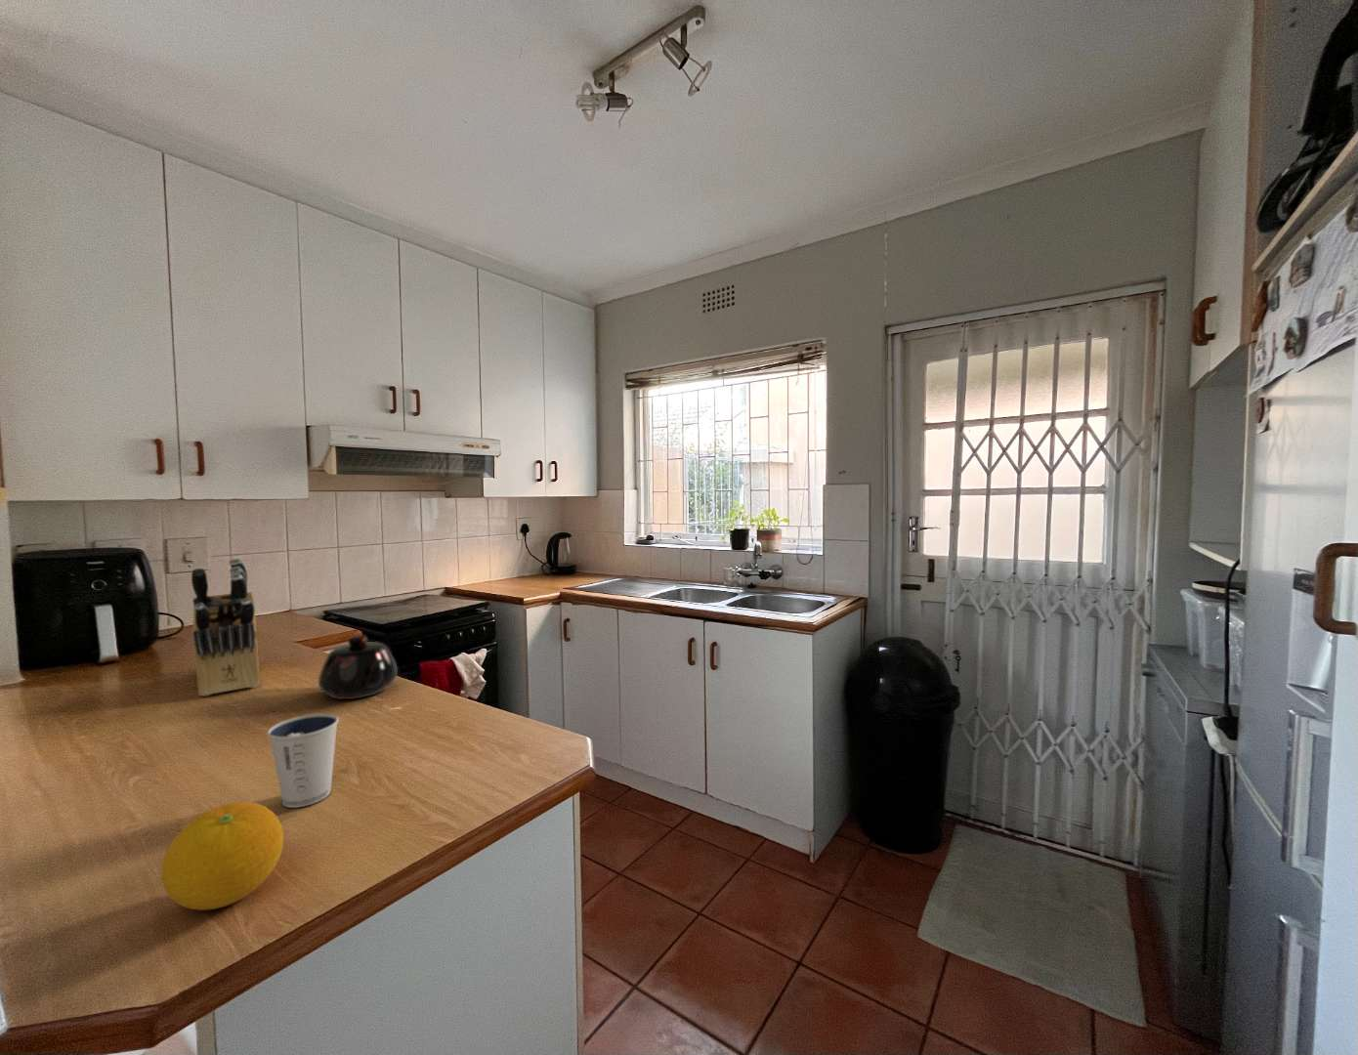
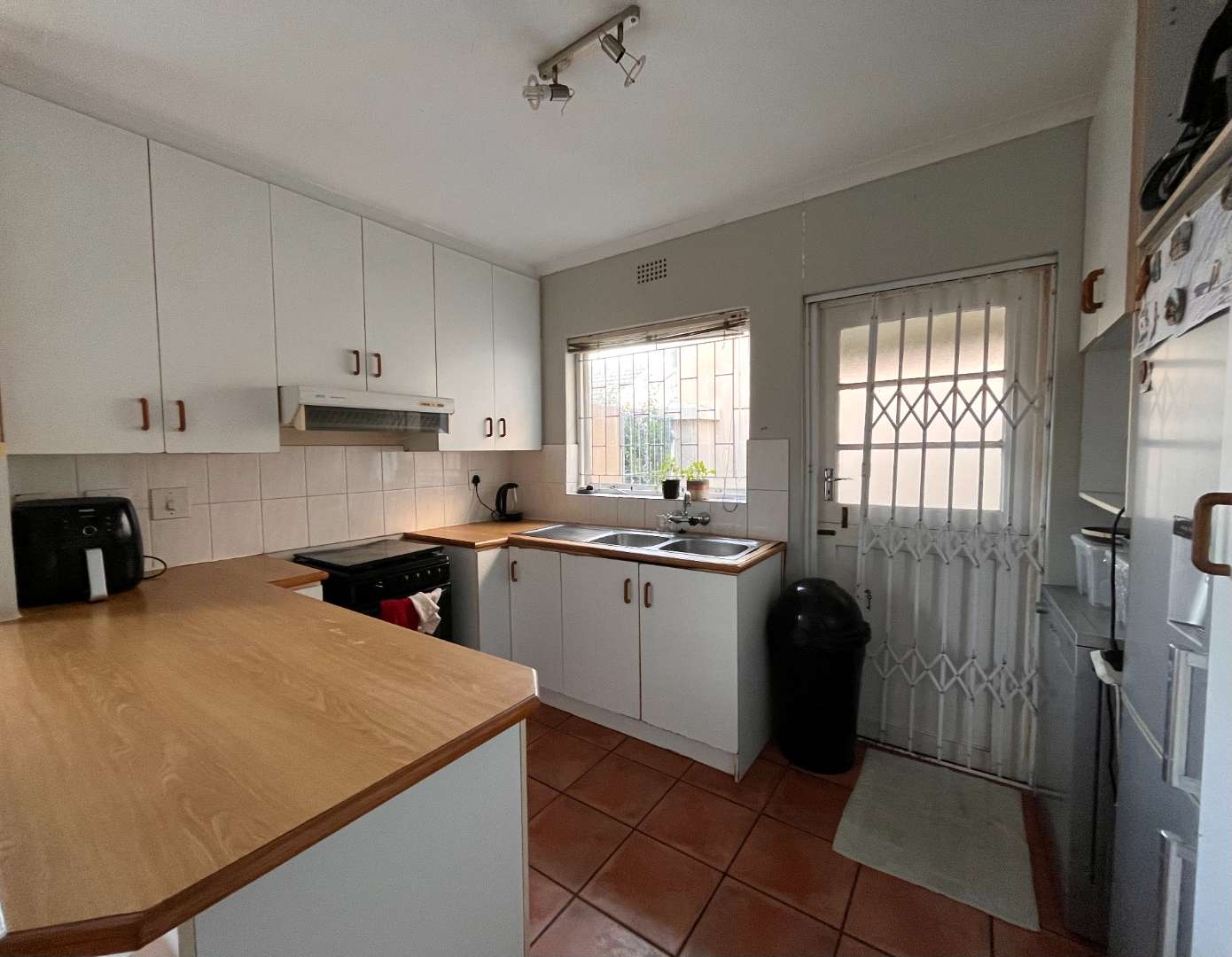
- teapot [317,634,399,700]
- fruit [160,801,284,912]
- dixie cup [267,713,340,809]
- knife block [191,557,261,698]
